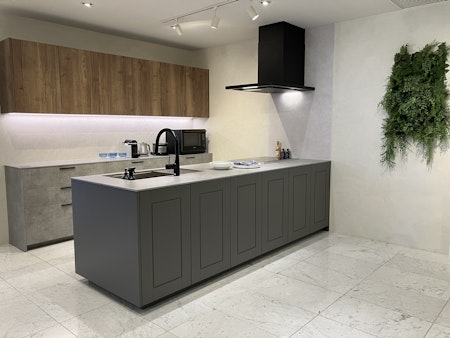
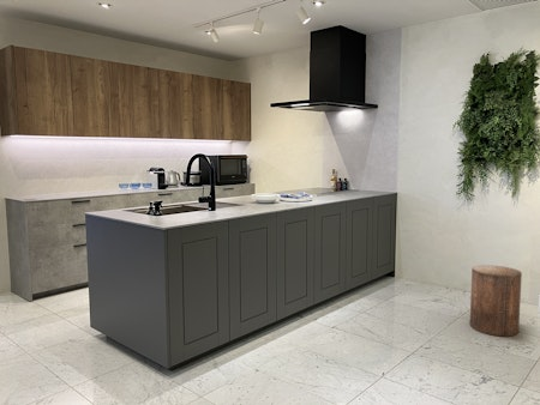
+ stool [469,264,523,338]
